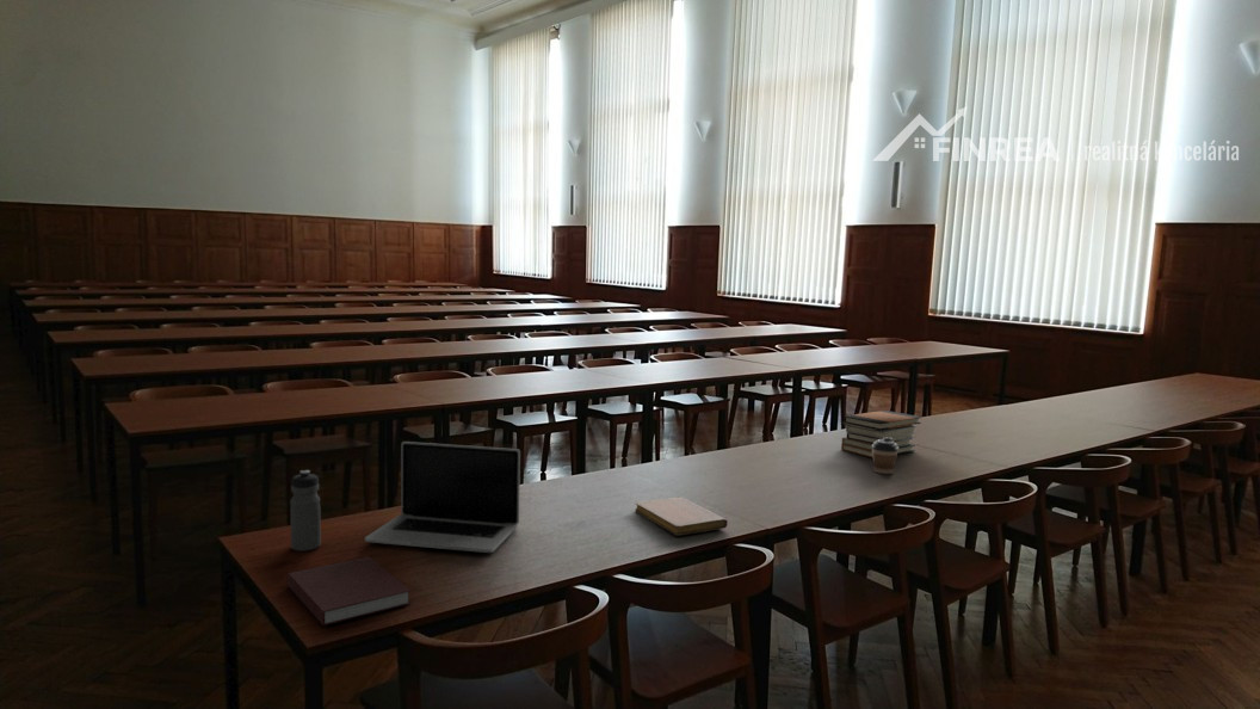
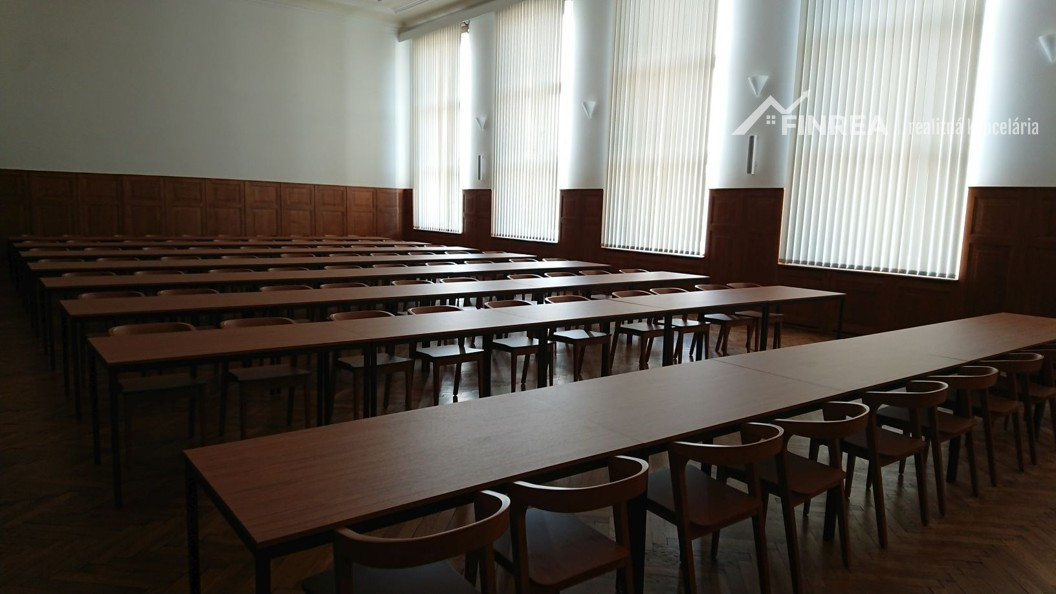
- notebook [635,495,729,537]
- water bottle [289,469,322,553]
- book stack [840,409,922,458]
- coffee cup [872,438,898,475]
- notebook [286,555,412,627]
- laptop [364,440,521,554]
